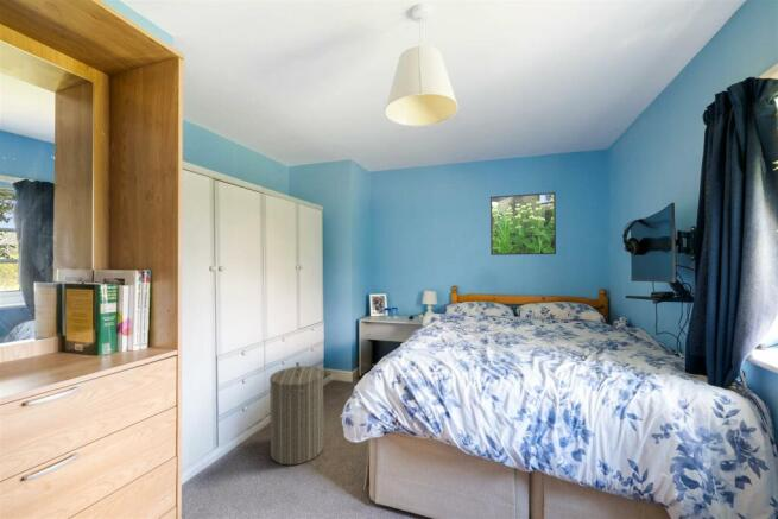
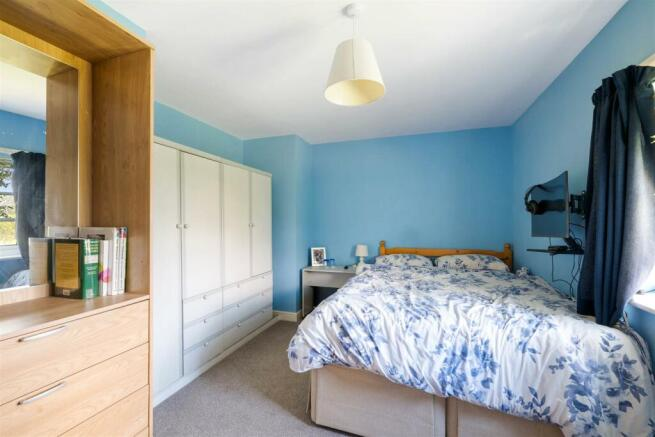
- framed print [489,191,557,257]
- laundry hamper [268,361,324,466]
